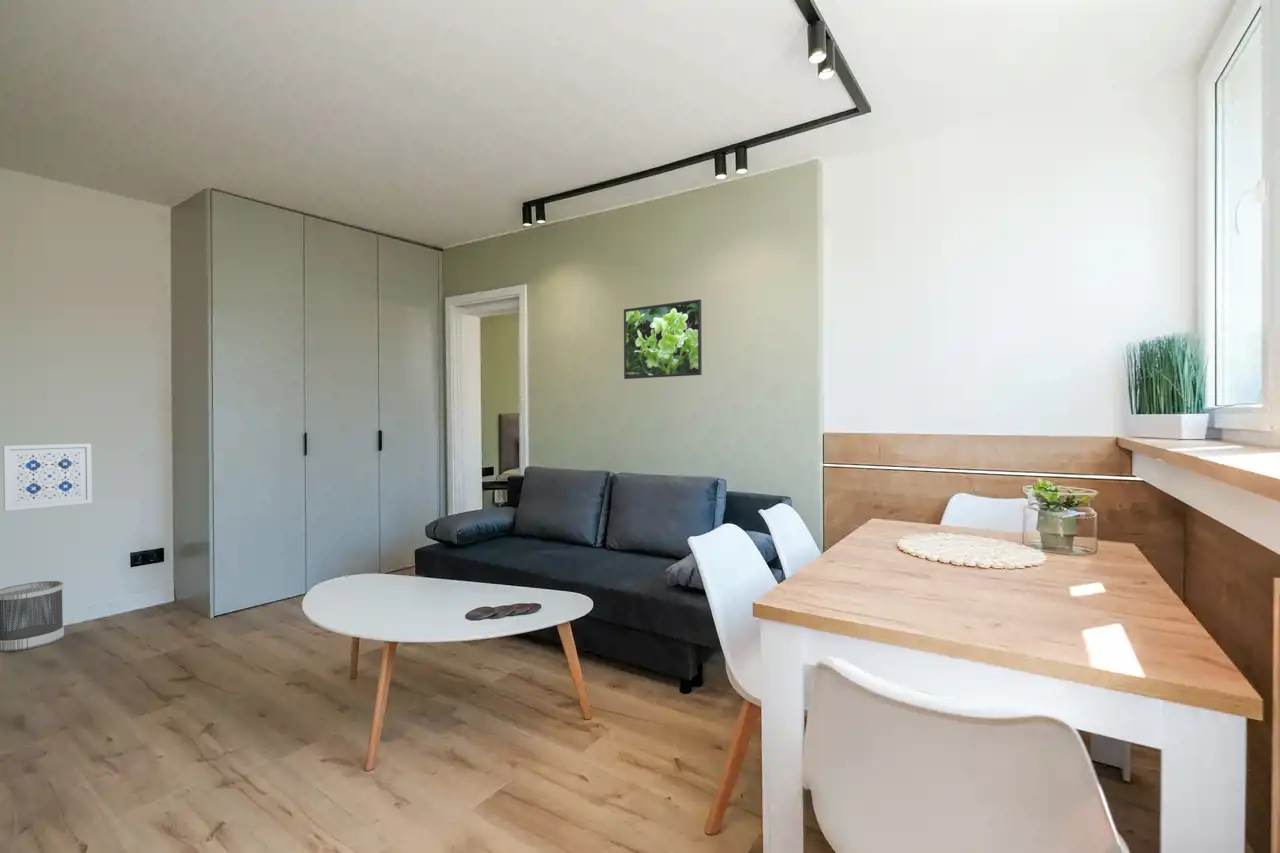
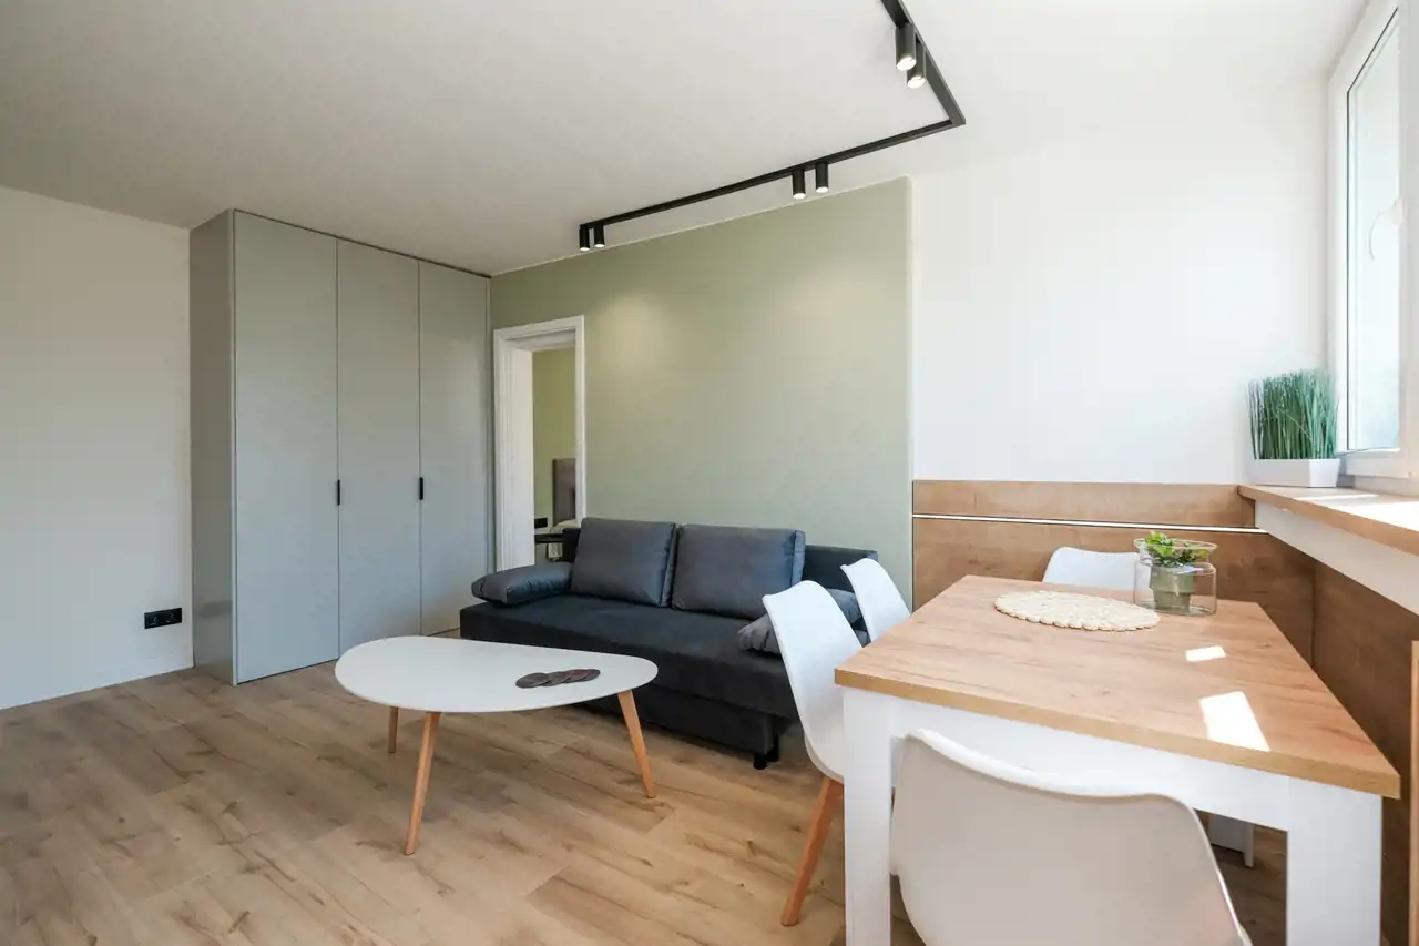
- wall art [2,442,93,512]
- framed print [623,298,703,380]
- wastebasket [0,580,65,653]
